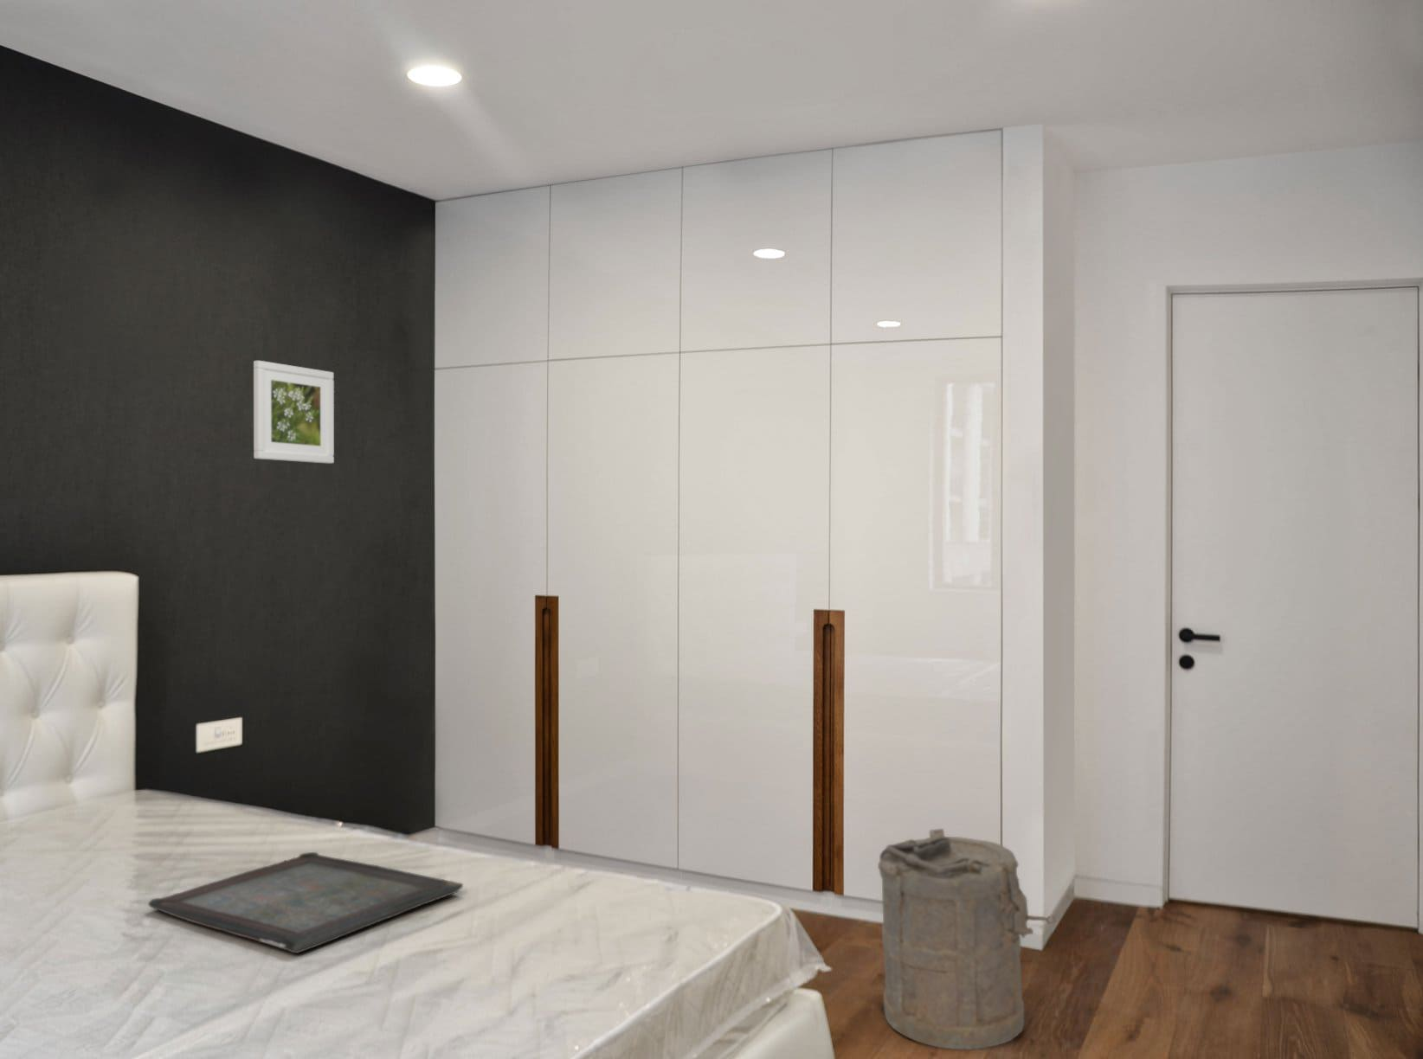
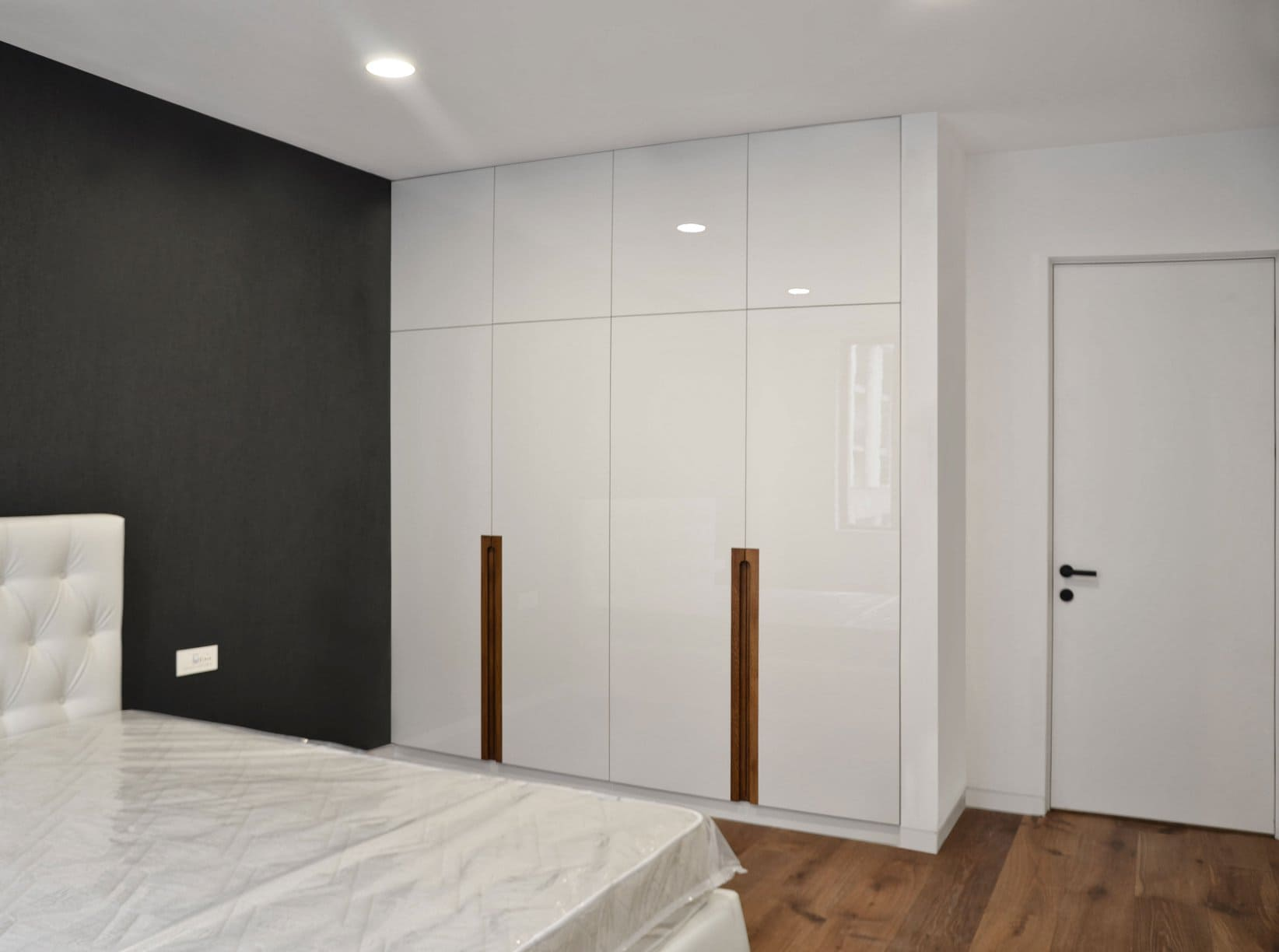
- laundry hamper [877,828,1057,1050]
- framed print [253,360,335,465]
- serving tray [147,851,464,954]
